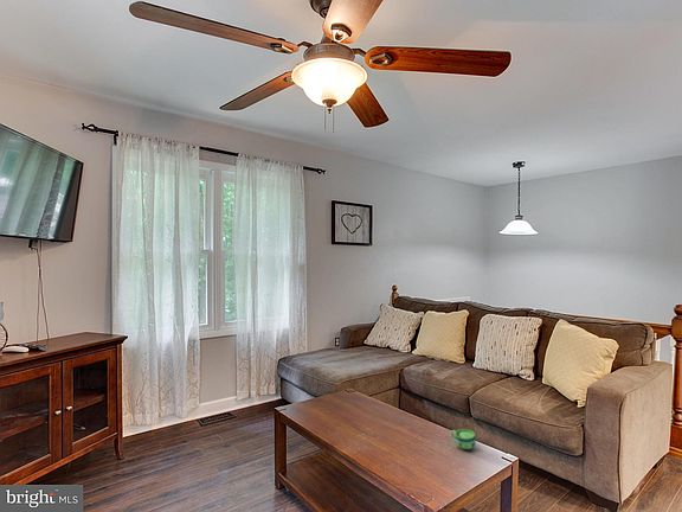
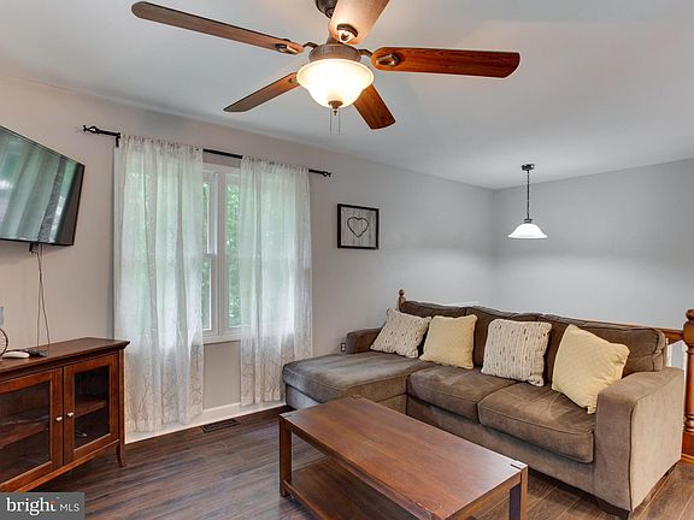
- cup [450,428,477,452]
